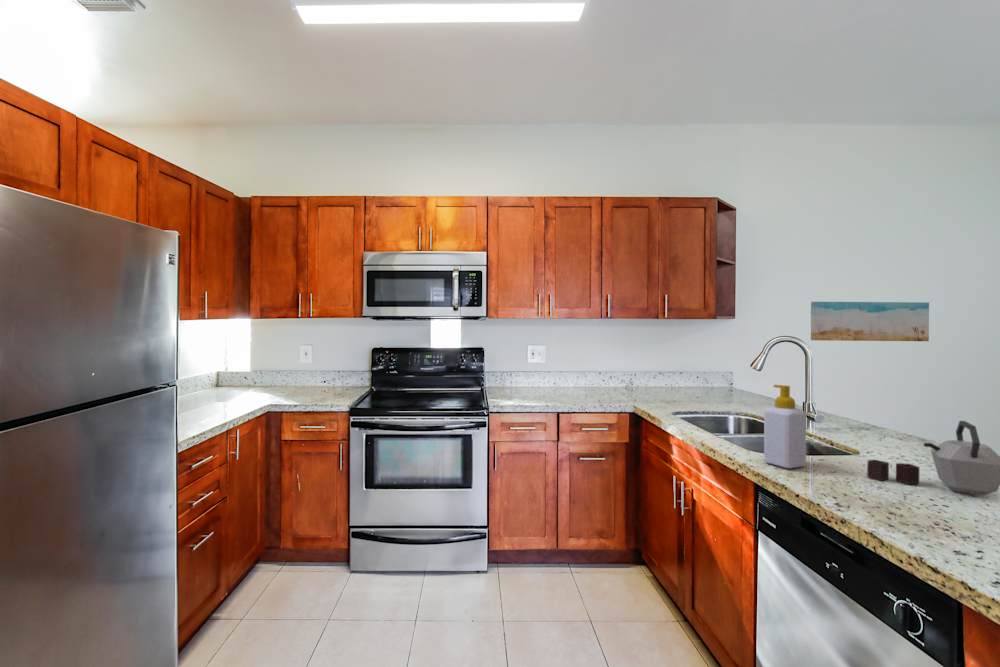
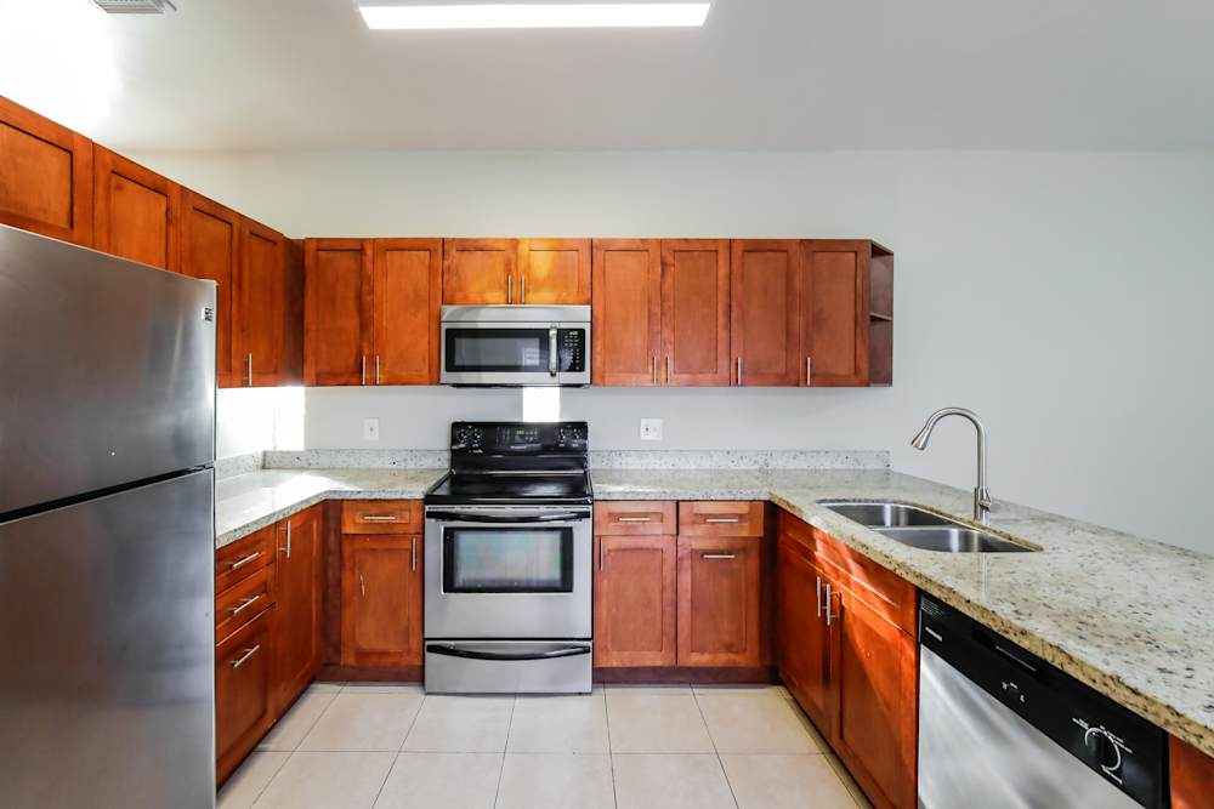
- wall art [810,301,930,342]
- soap bottle [763,384,807,469]
- kettle [866,420,1000,496]
